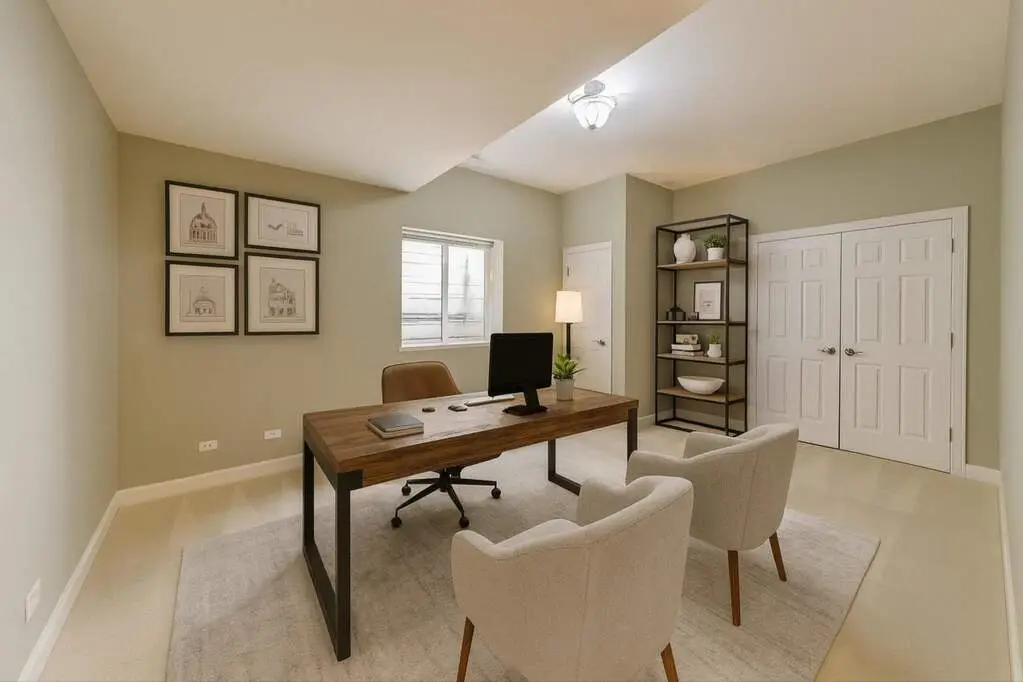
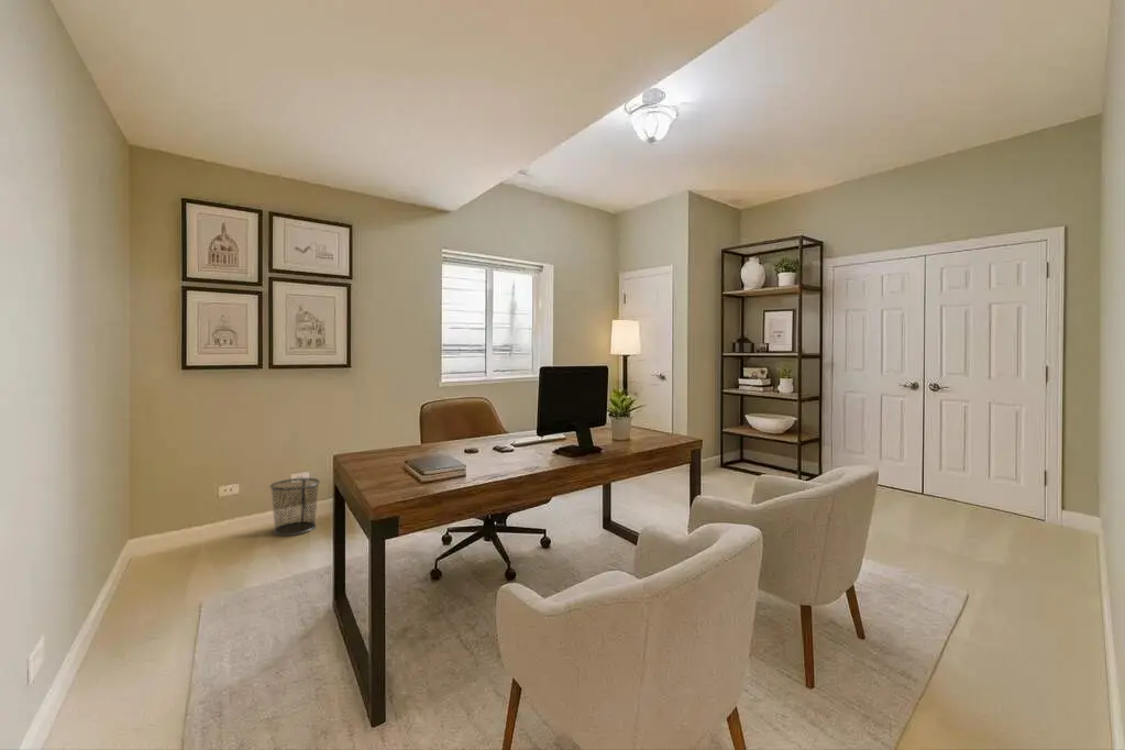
+ waste bin [268,477,321,537]
